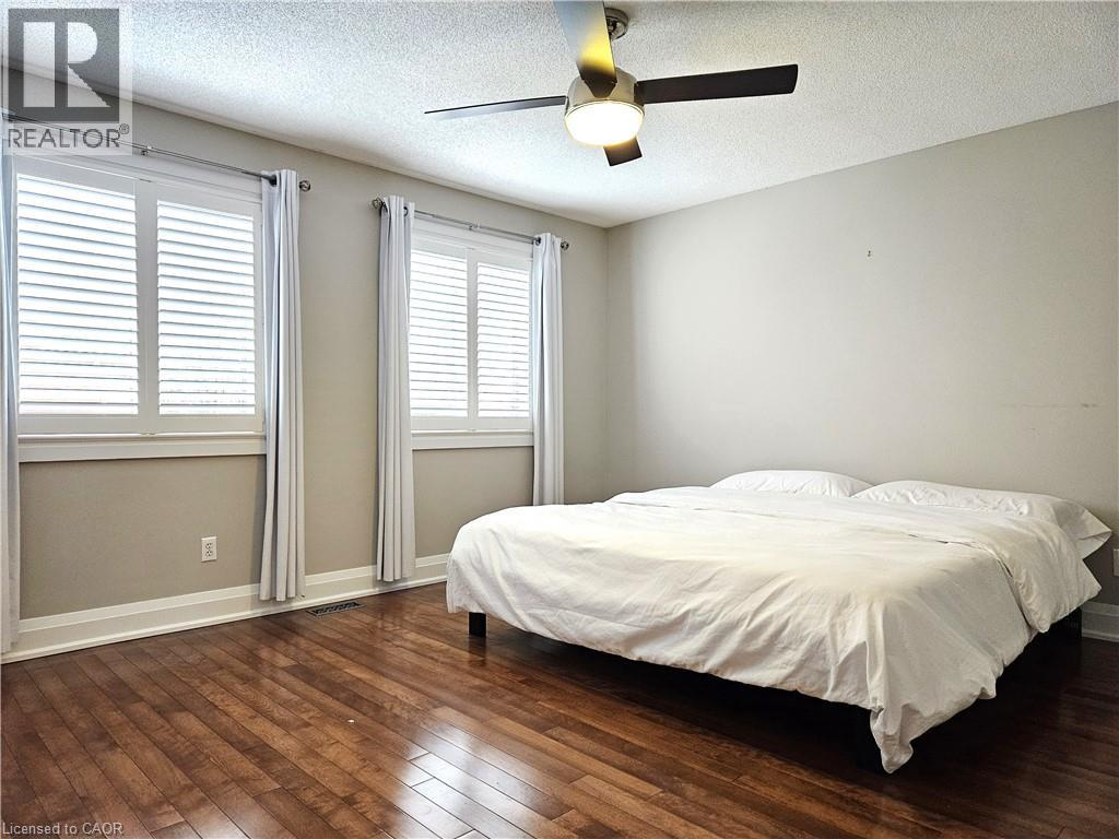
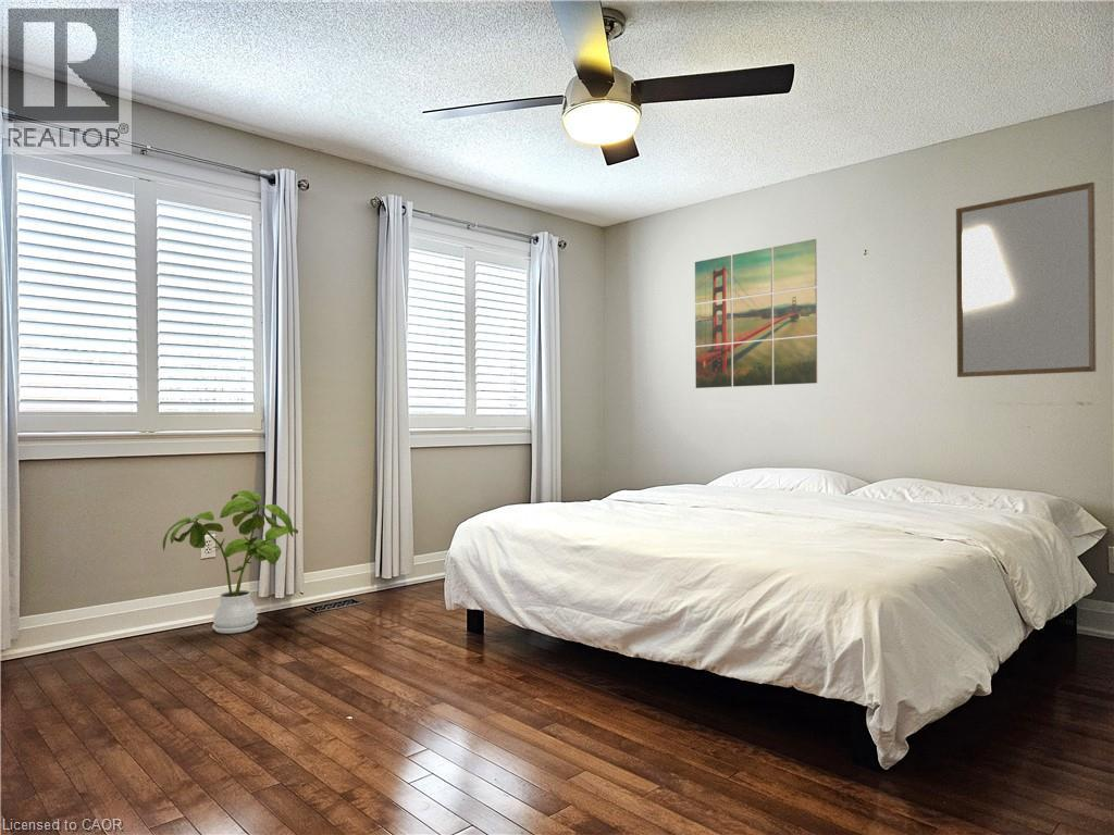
+ house plant [162,489,299,635]
+ wall art [694,238,818,389]
+ home mirror [955,180,1098,378]
